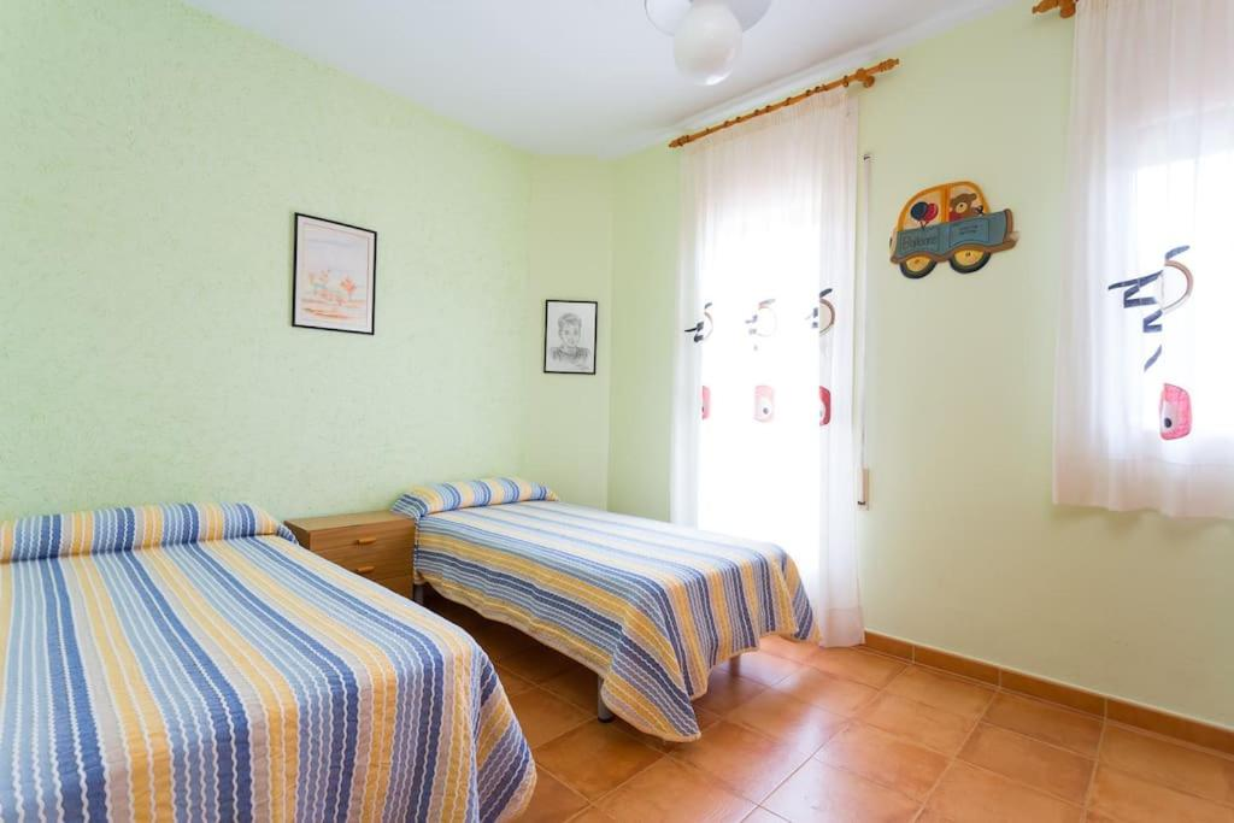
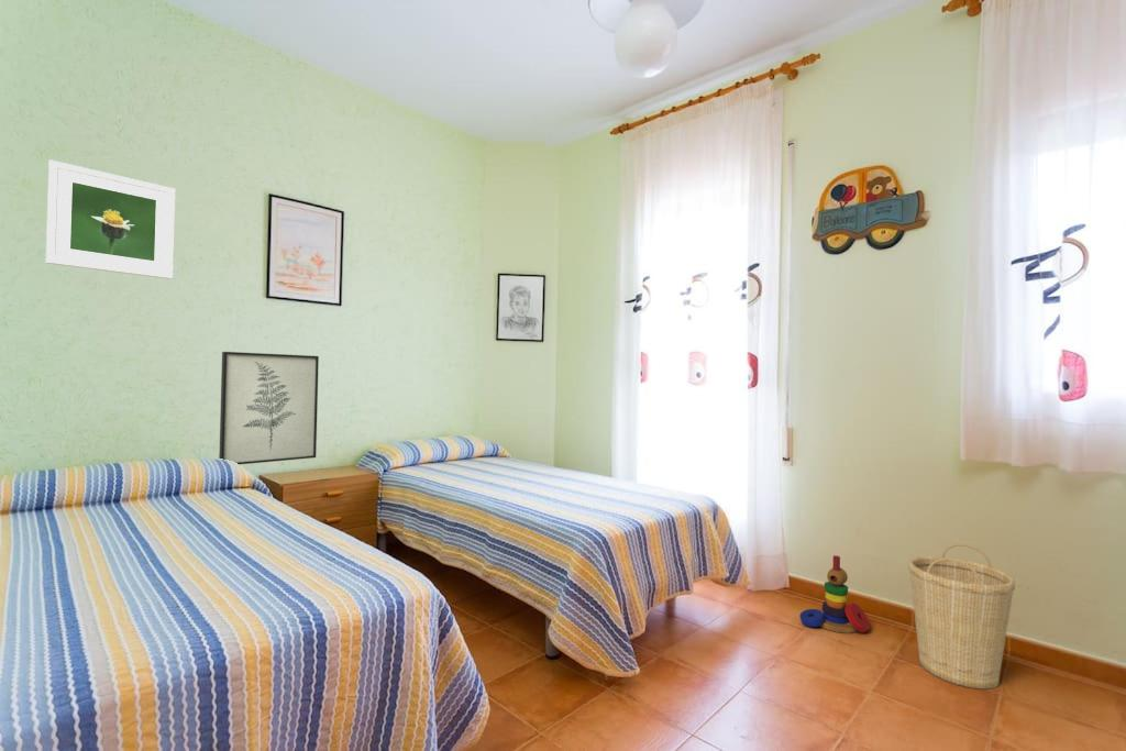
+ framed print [45,159,177,280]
+ basket [907,542,1016,691]
+ wall art [218,351,320,465]
+ stacking toy [798,554,871,634]
